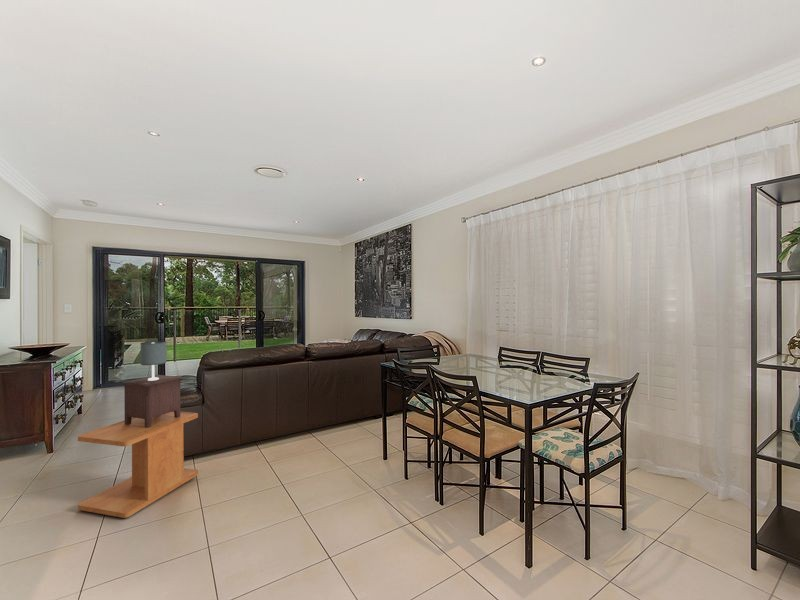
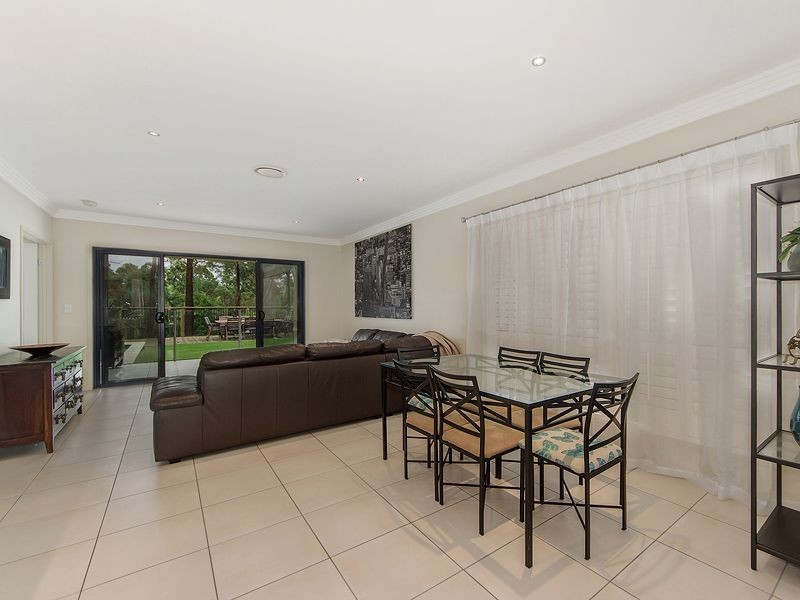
- side table [77,411,199,519]
- table lamp [121,340,184,428]
